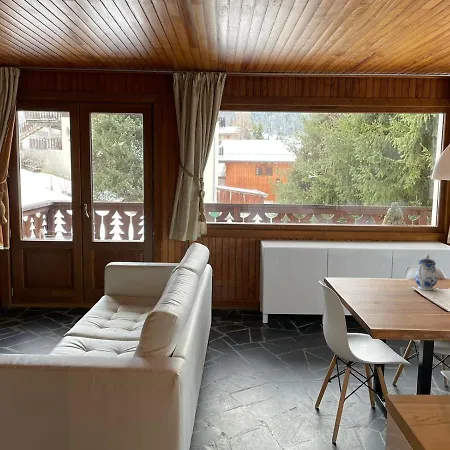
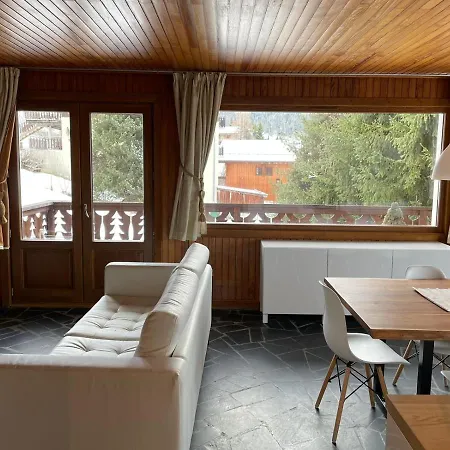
- teapot [414,254,439,291]
